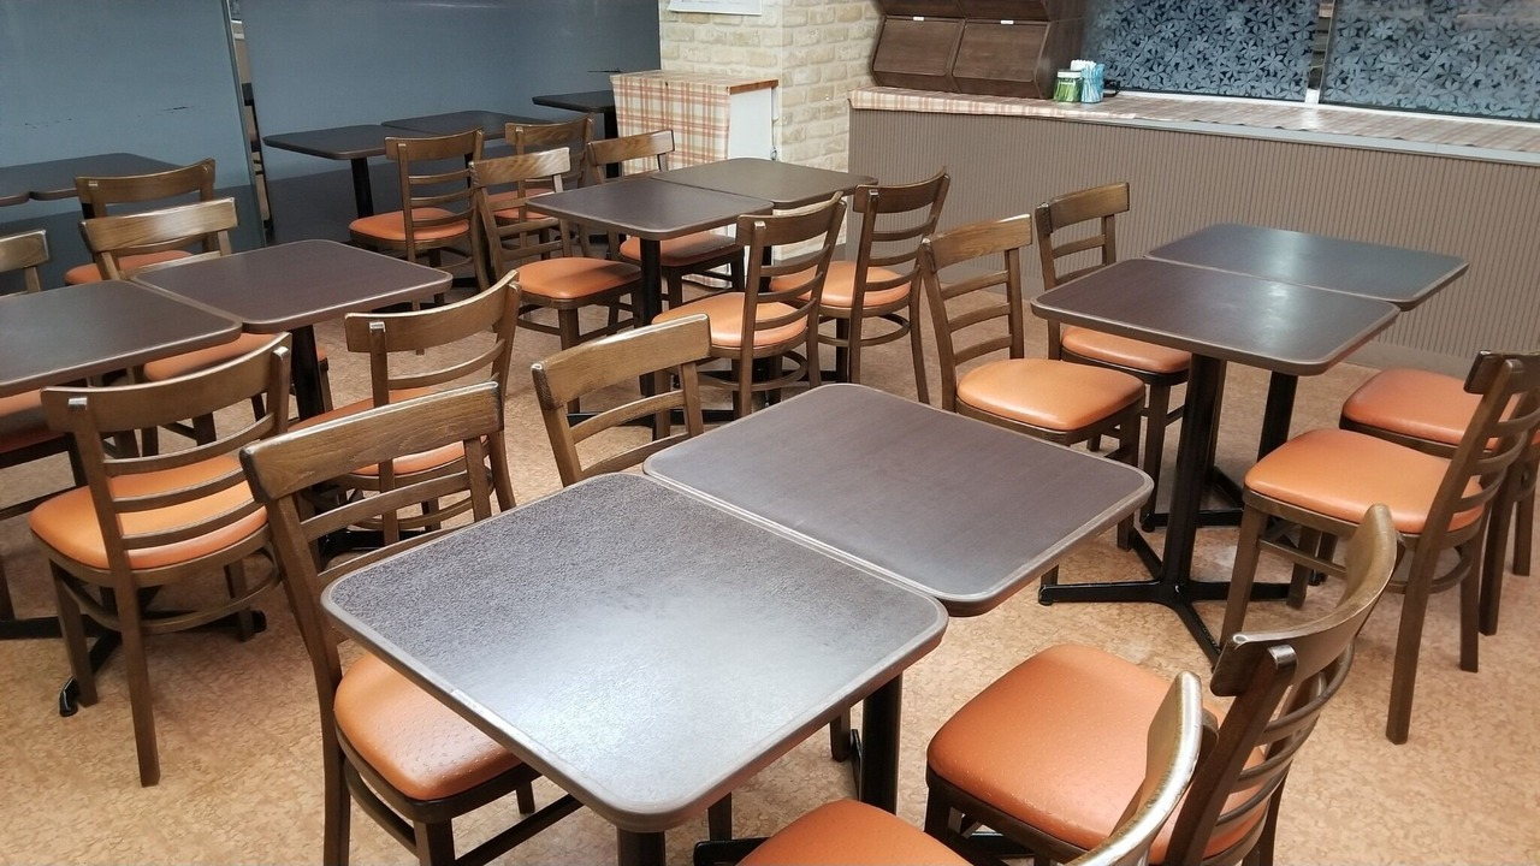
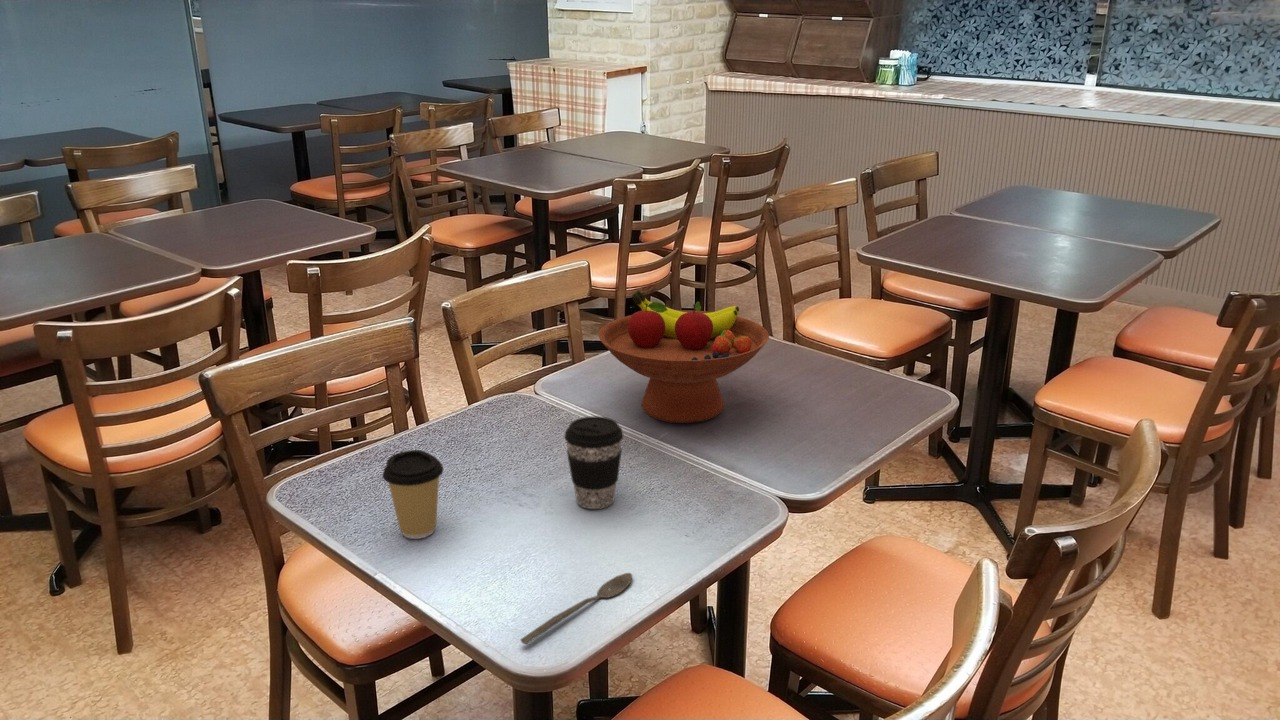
+ coffee cup [564,415,624,510]
+ fruit bowl [598,290,770,424]
+ coffee cup [381,449,444,540]
+ spoon [519,572,634,645]
